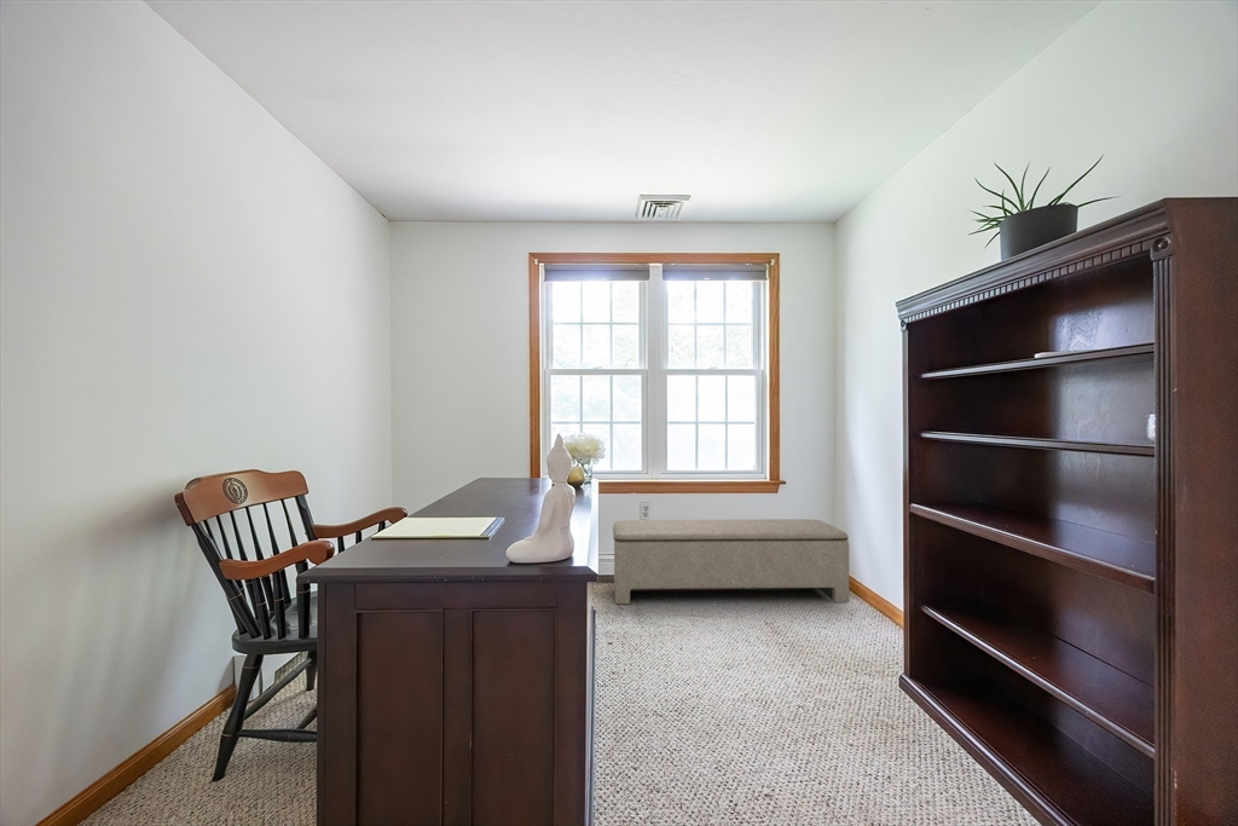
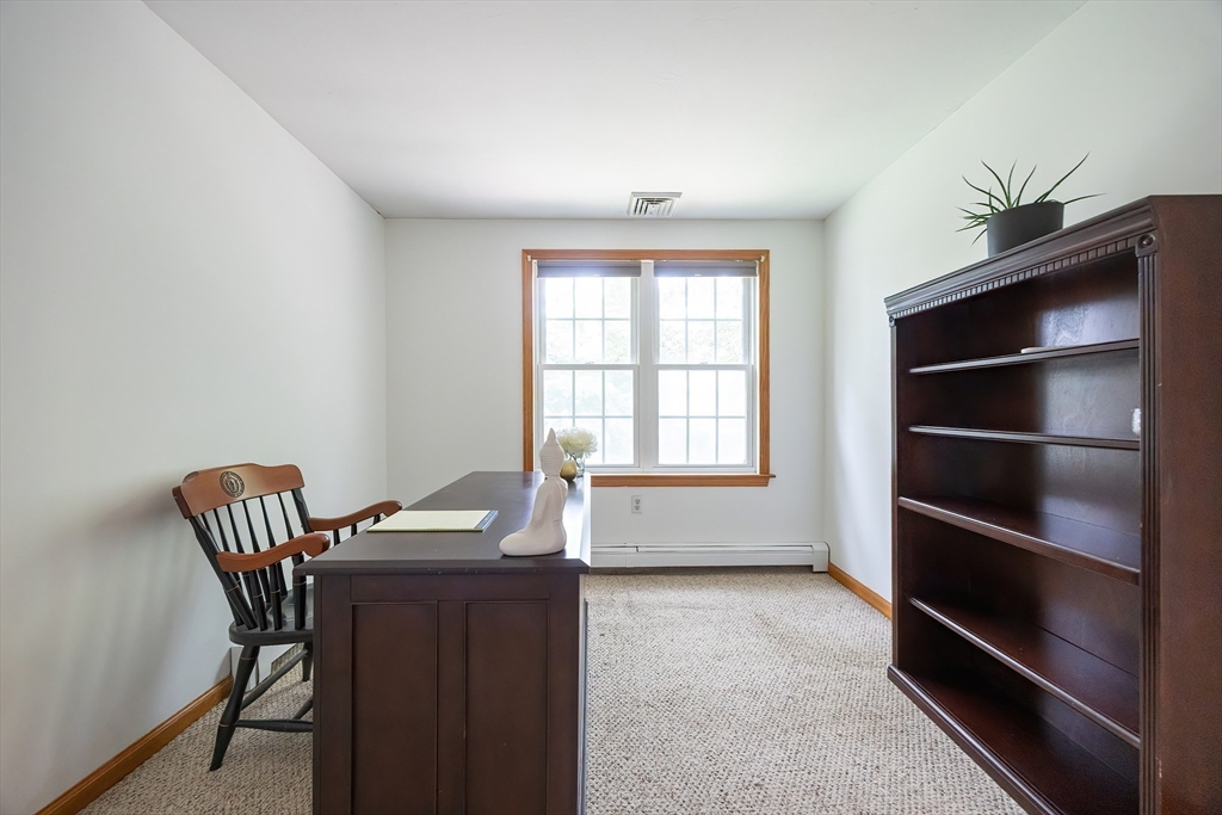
- bench [612,518,850,606]
